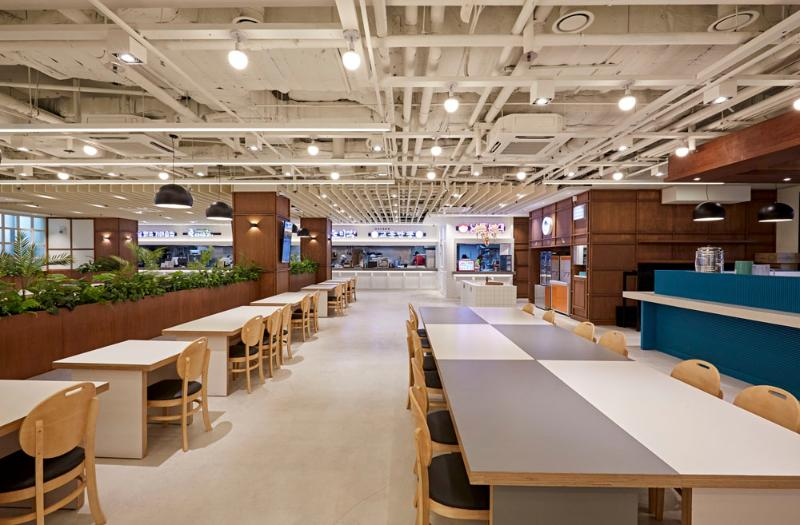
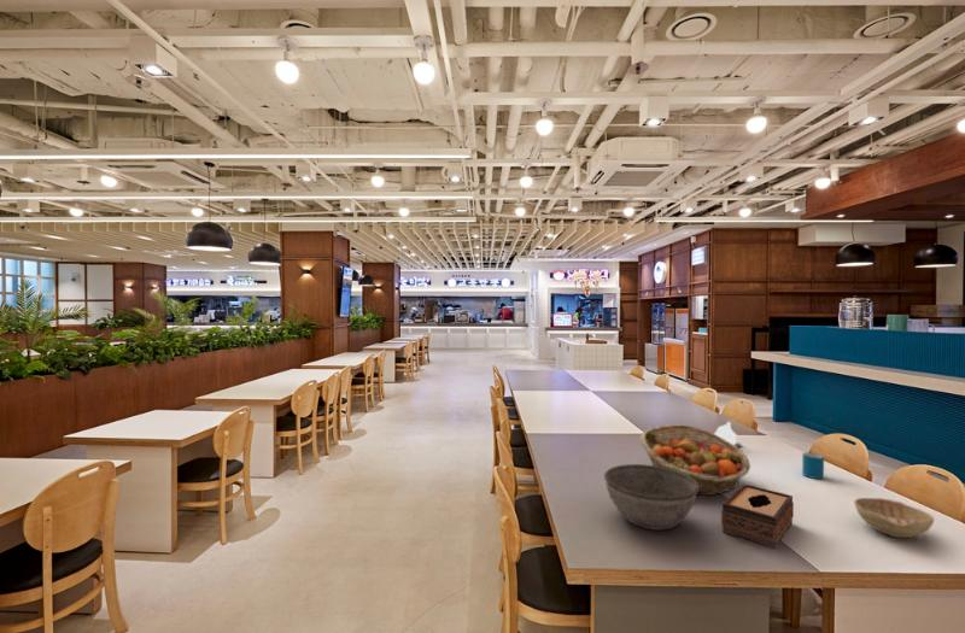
+ decorative bowl [853,497,935,539]
+ mug [801,451,825,480]
+ bowl [603,463,698,532]
+ fruit basket [639,423,751,497]
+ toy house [714,421,742,449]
+ tissue box [720,483,795,550]
